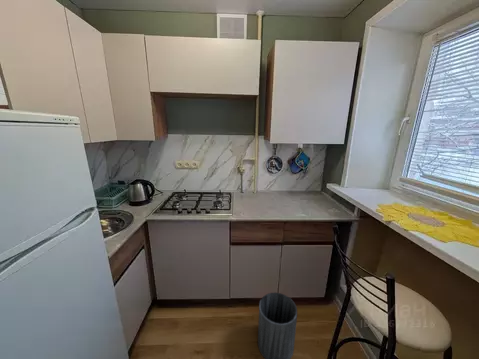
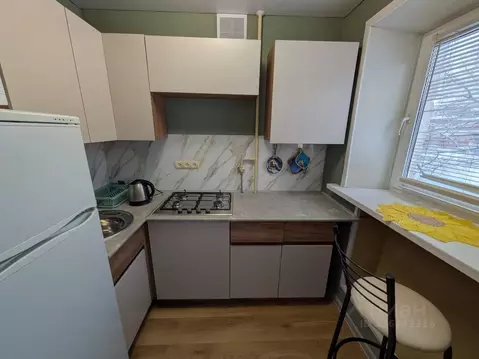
- trash can [257,292,298,359]
